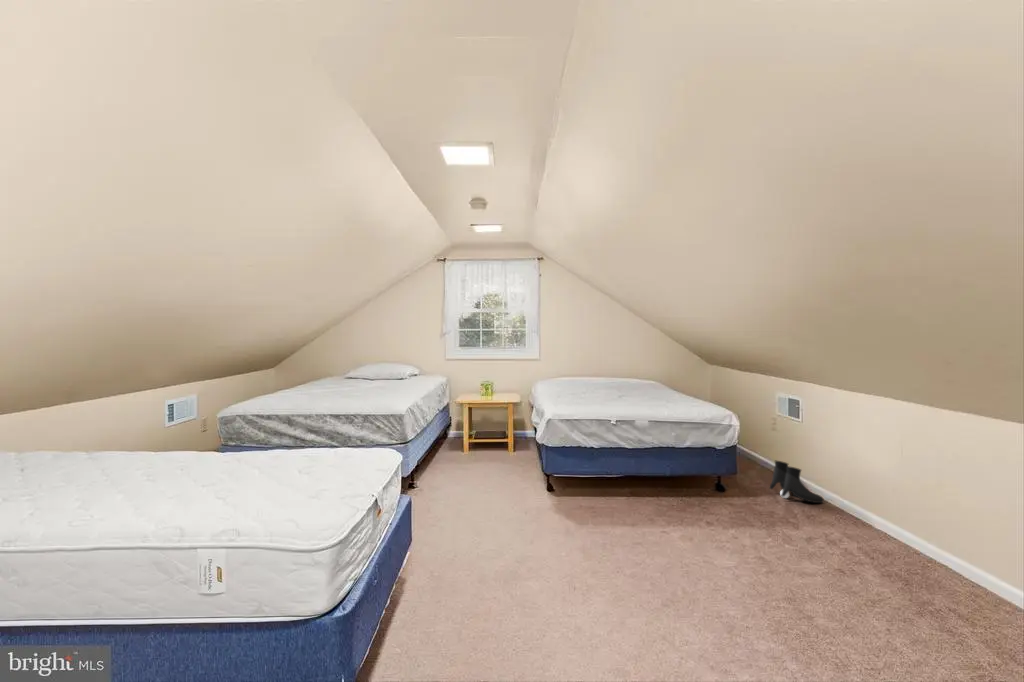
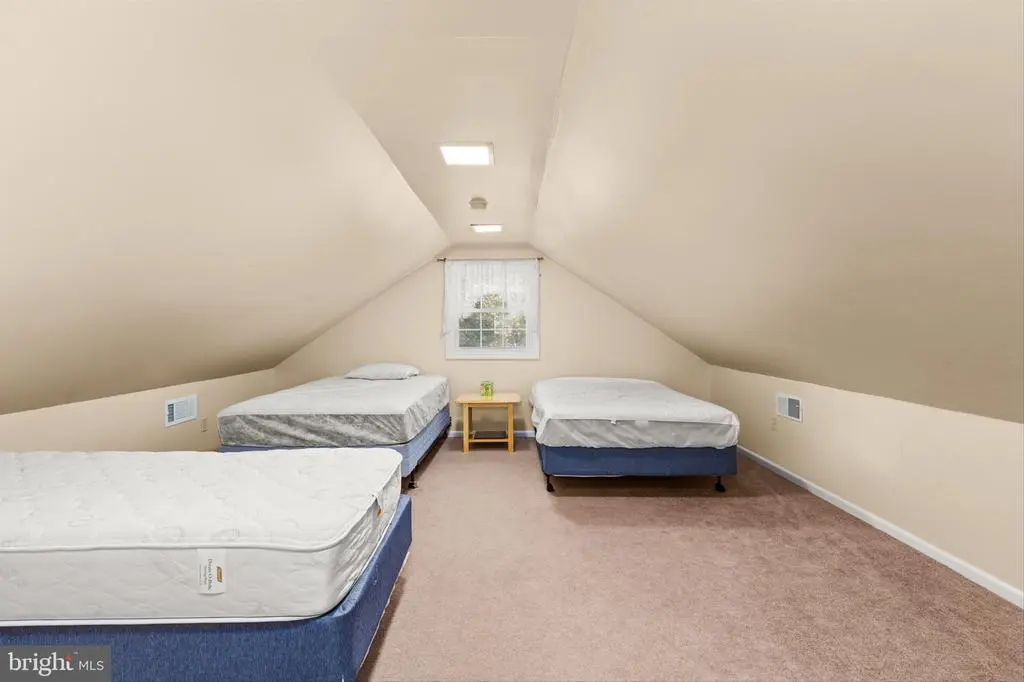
- boots [769,460,825,504]
